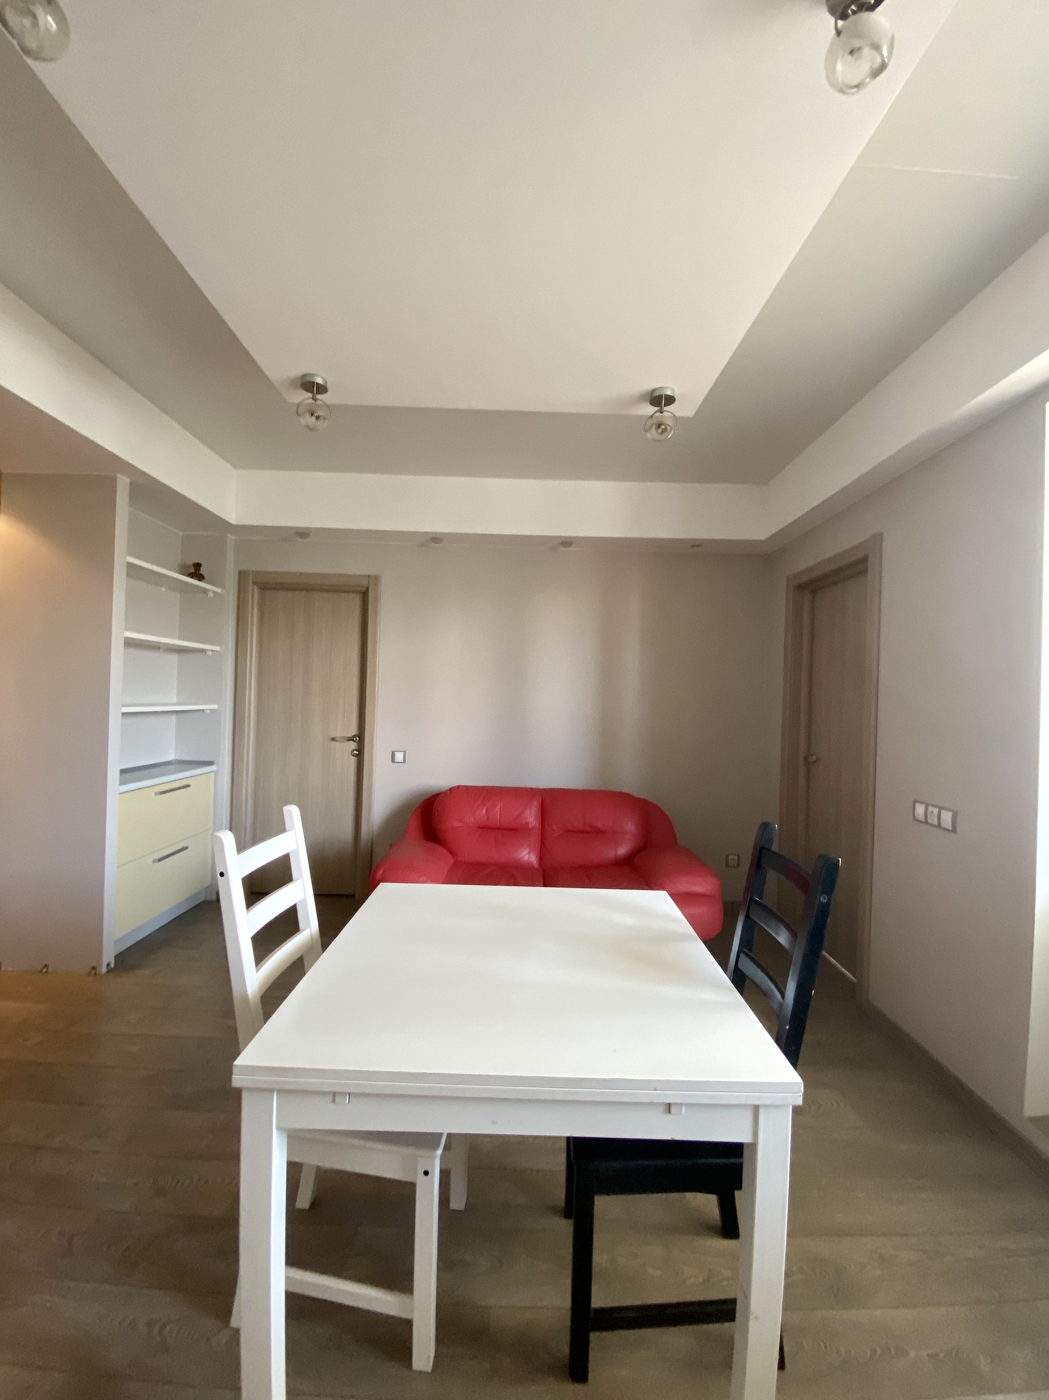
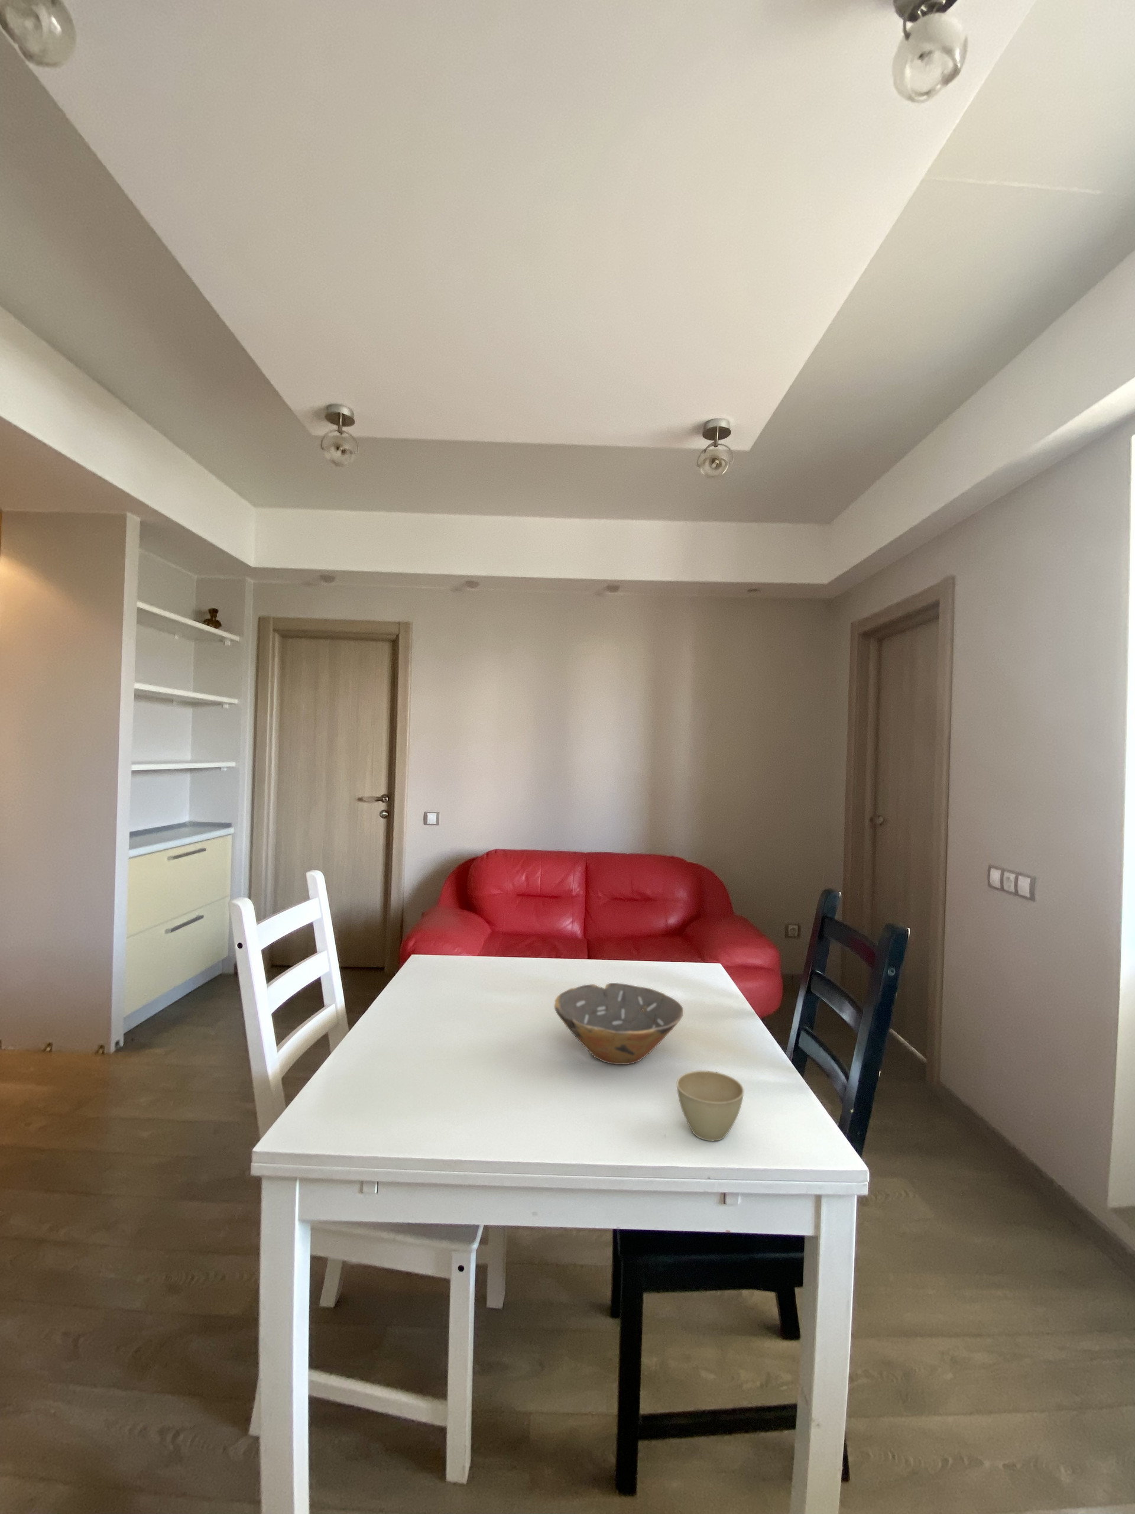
+ flower pot [676,1069,744,1141]
+ bowl [553,982,684,1065]
